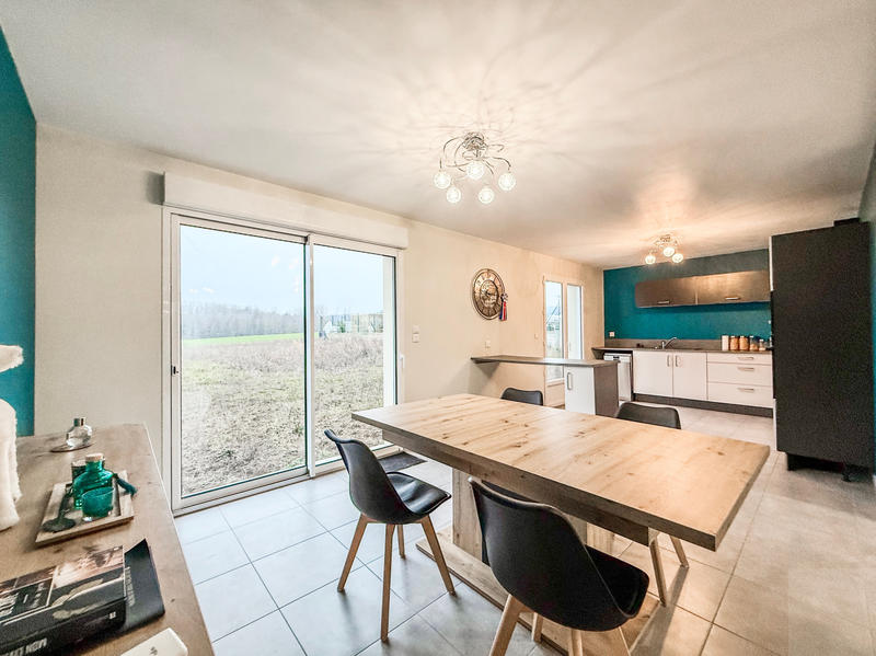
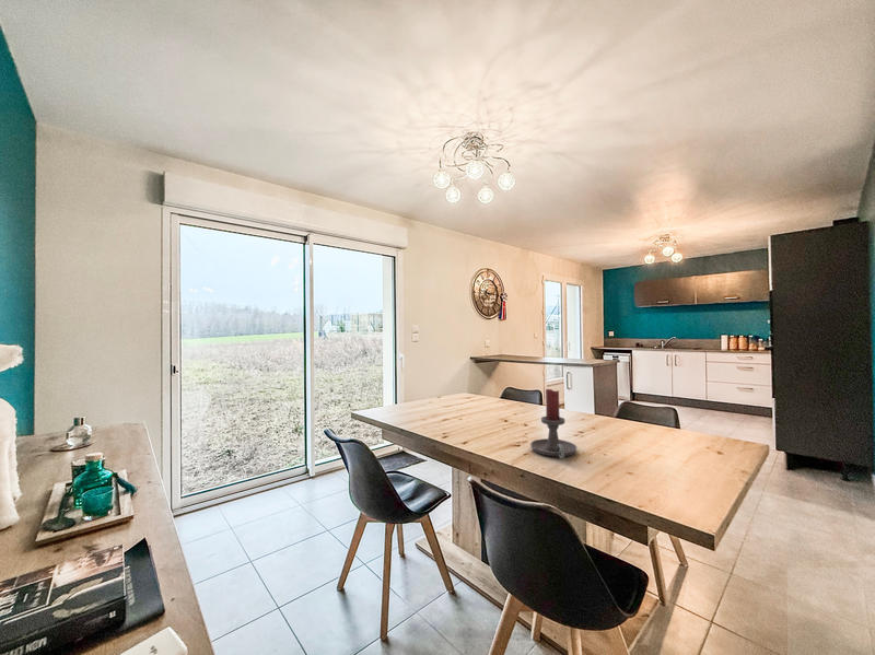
+ candle holder [529,388,579,459]
